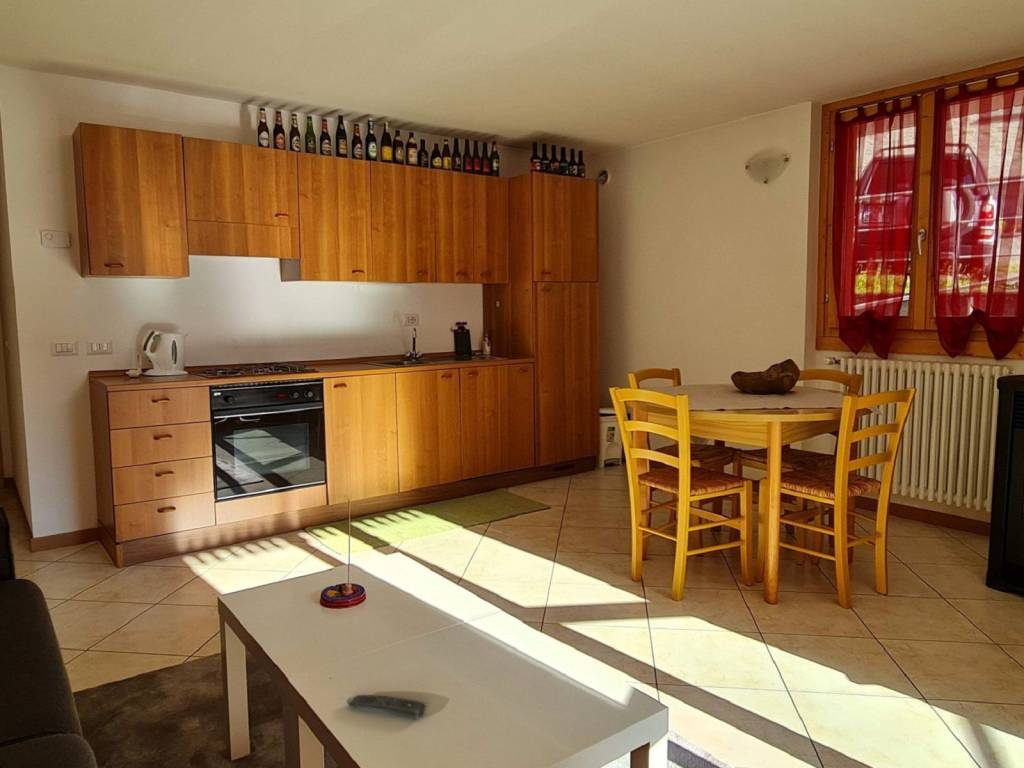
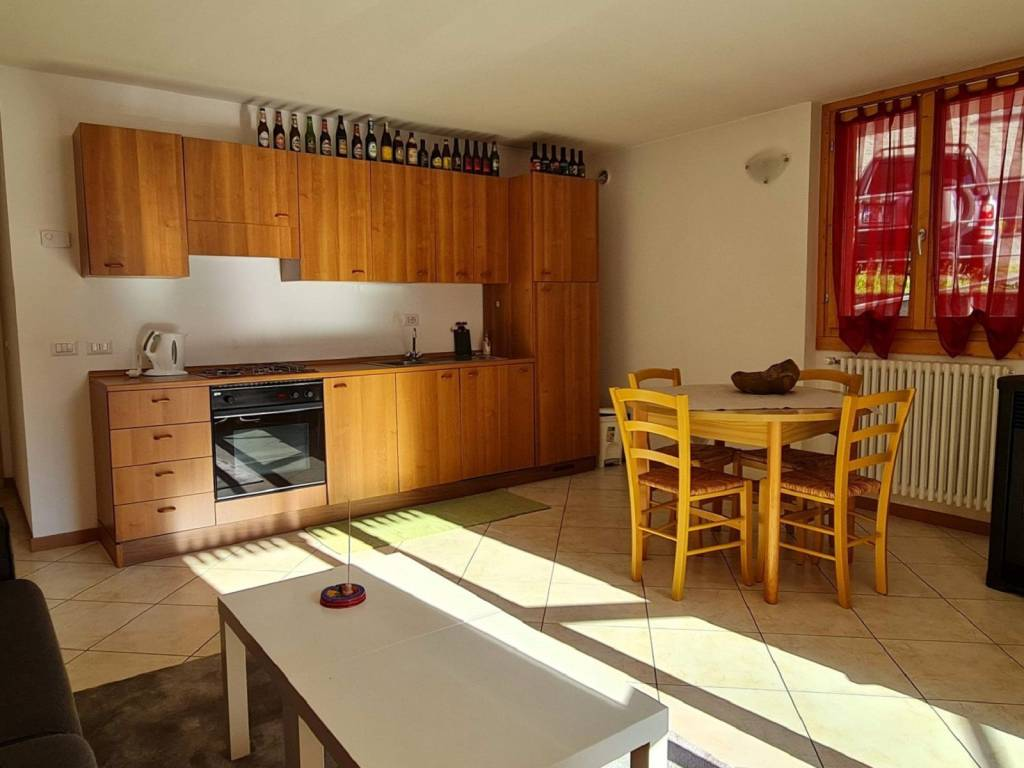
- remote control [346,694,427,721]
